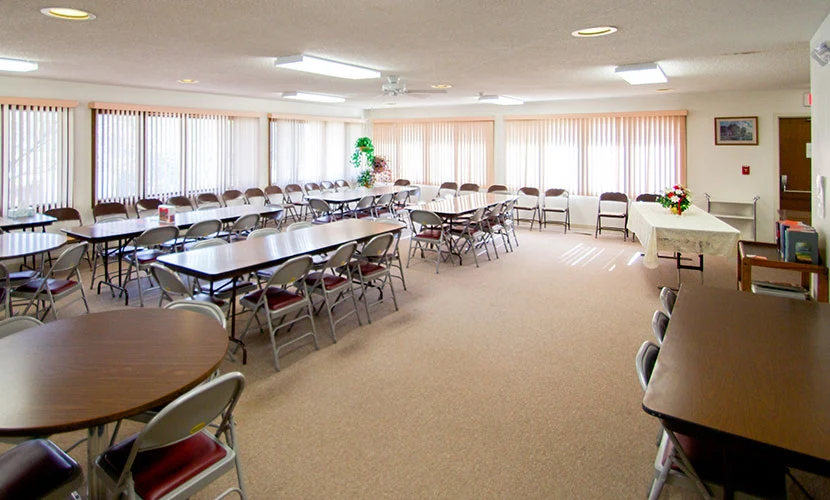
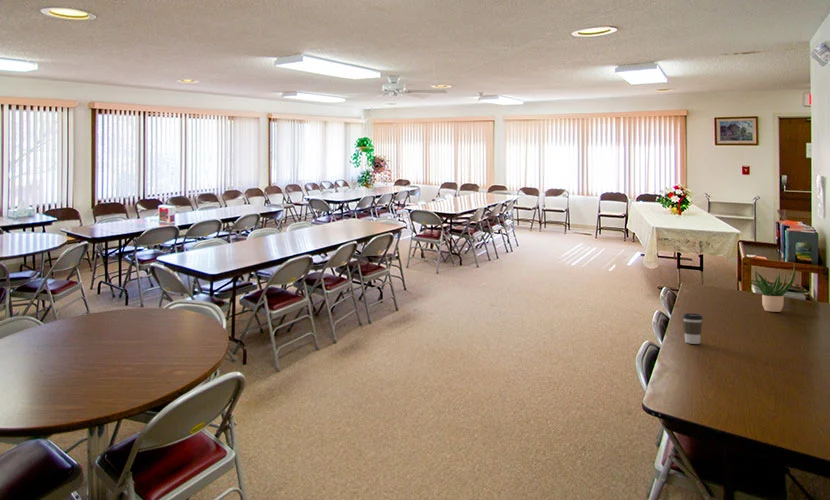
+ coffee cup [682,312,704,345]
+ potted plant [754,263,796,313]
